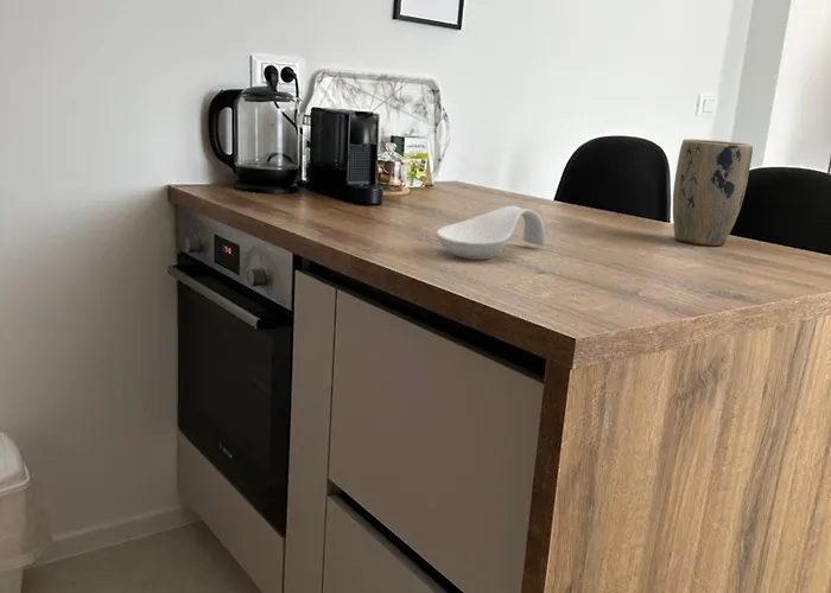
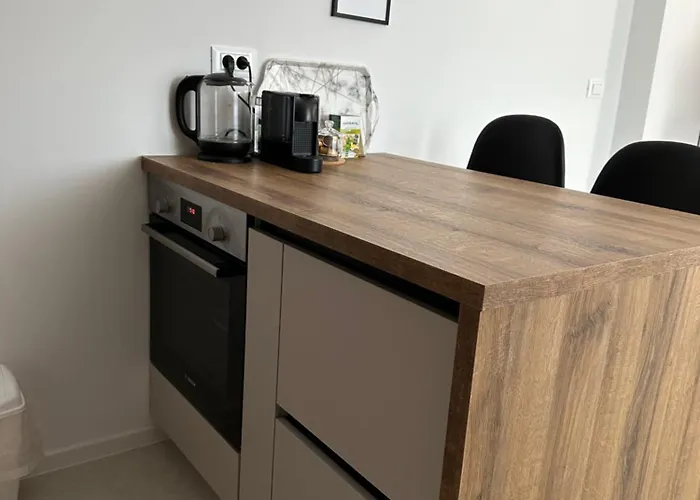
- plant pot [672,138,754,247]
- spoon rest [434,205,547,261]
